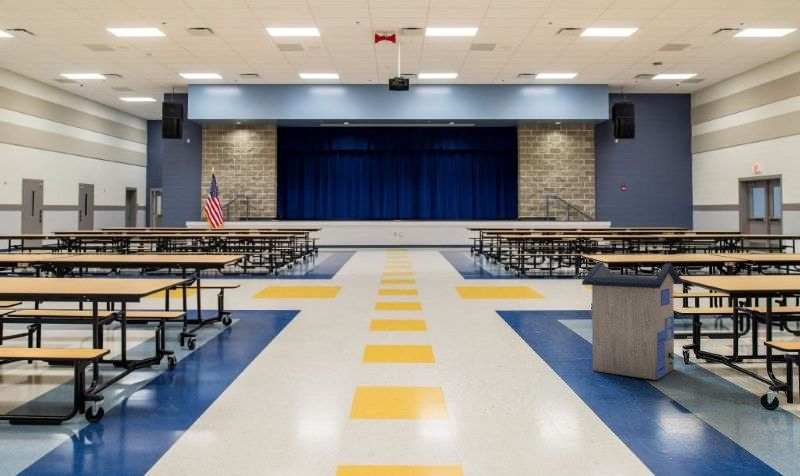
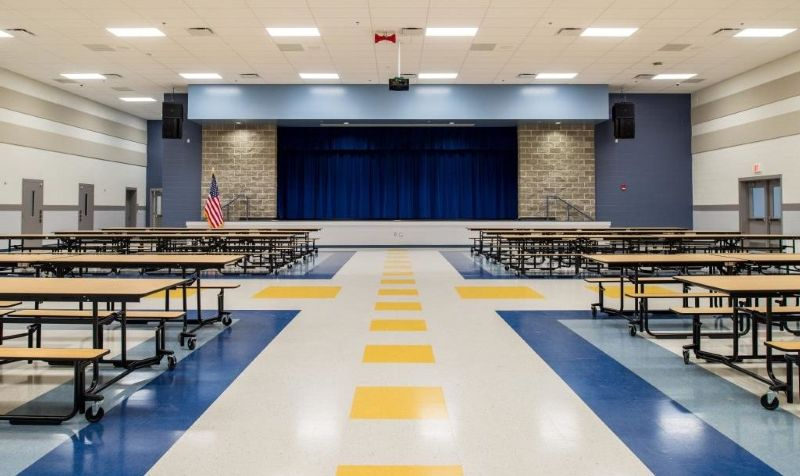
- trash can [581,261,684,381]
